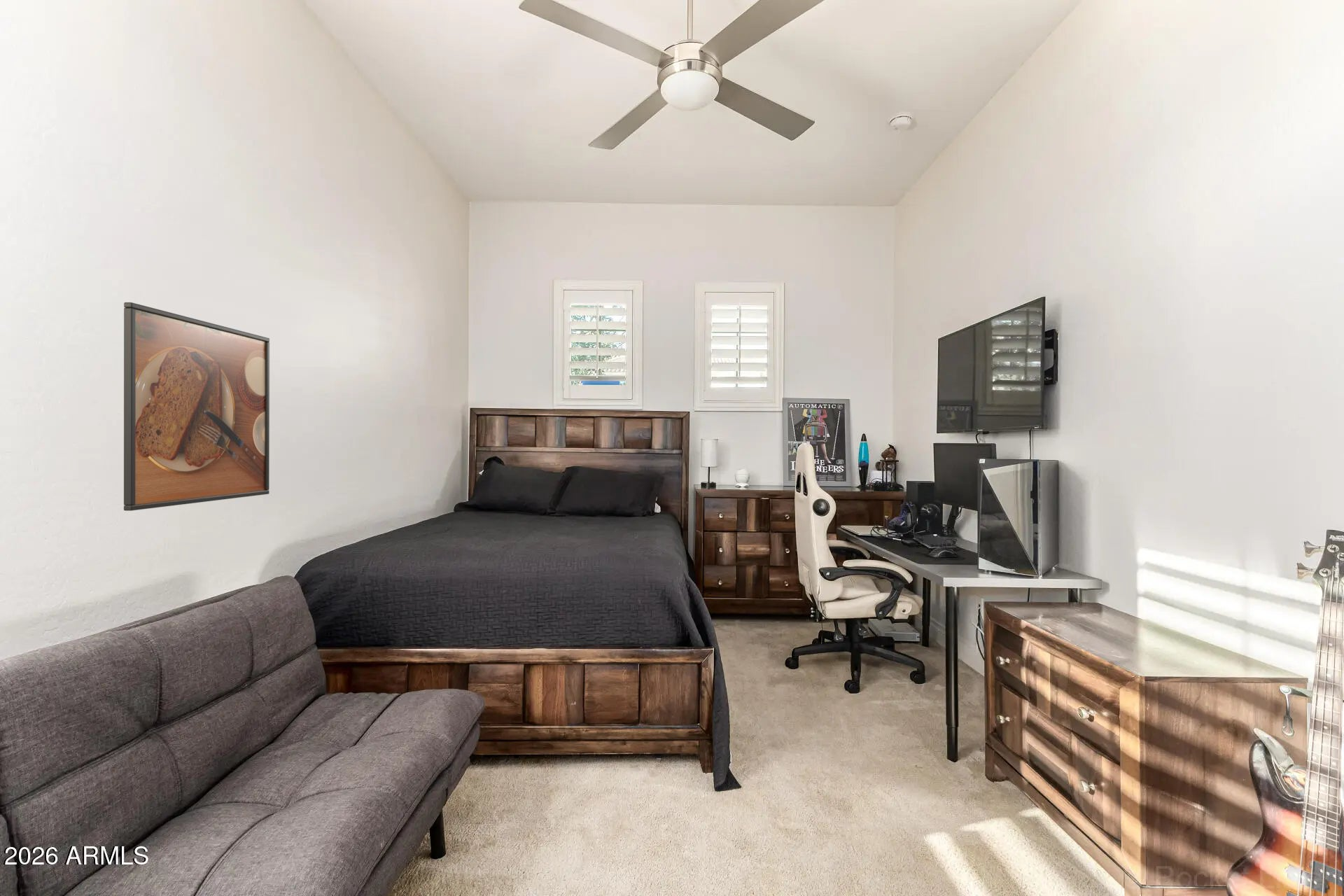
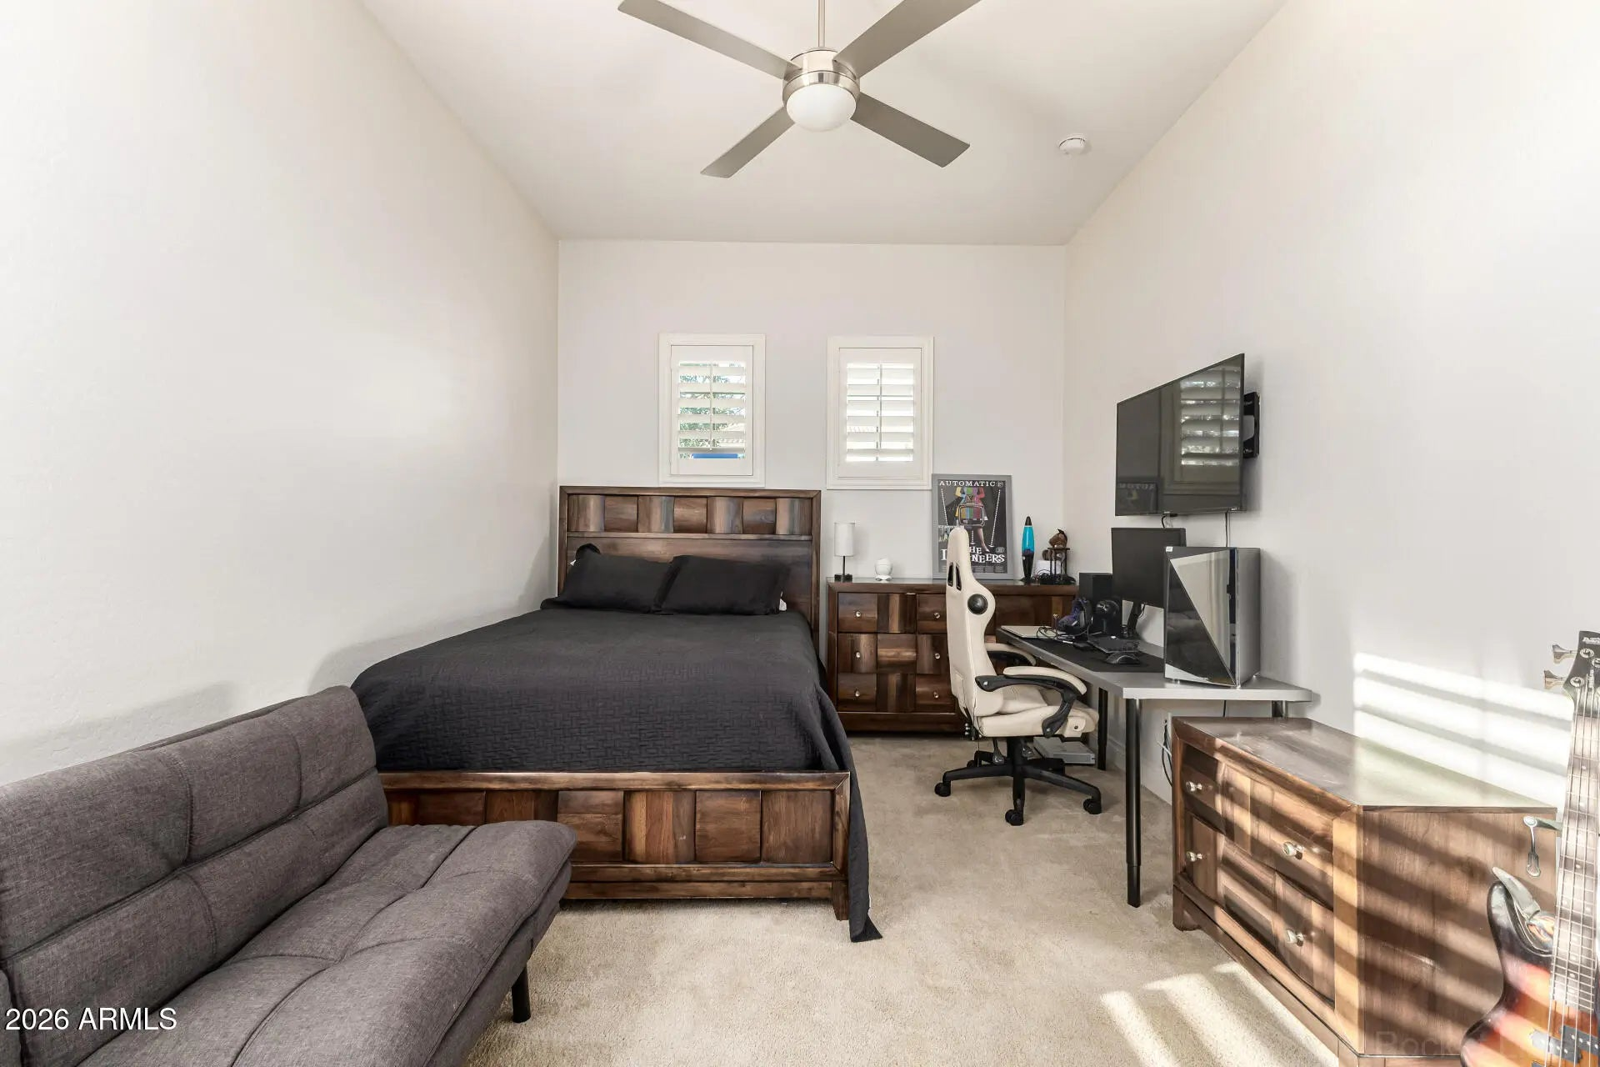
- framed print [123,302,270,512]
